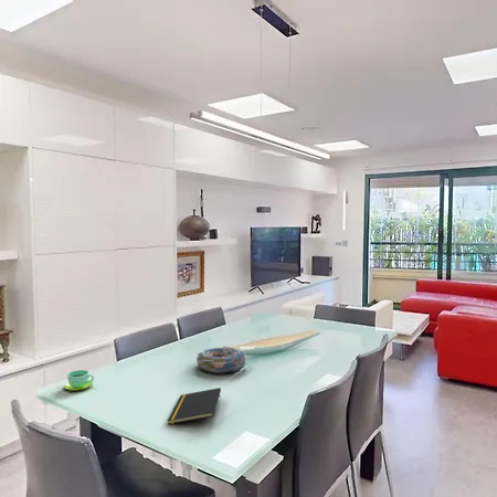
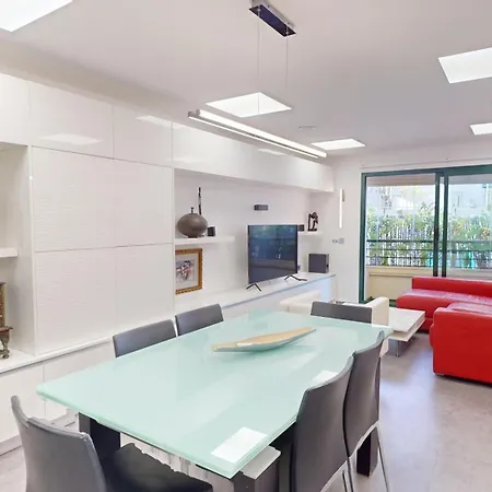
- cup [63,369,95,392]
- notepad [167,387,222,425]
- decorative bowl [195,346,247,374]
